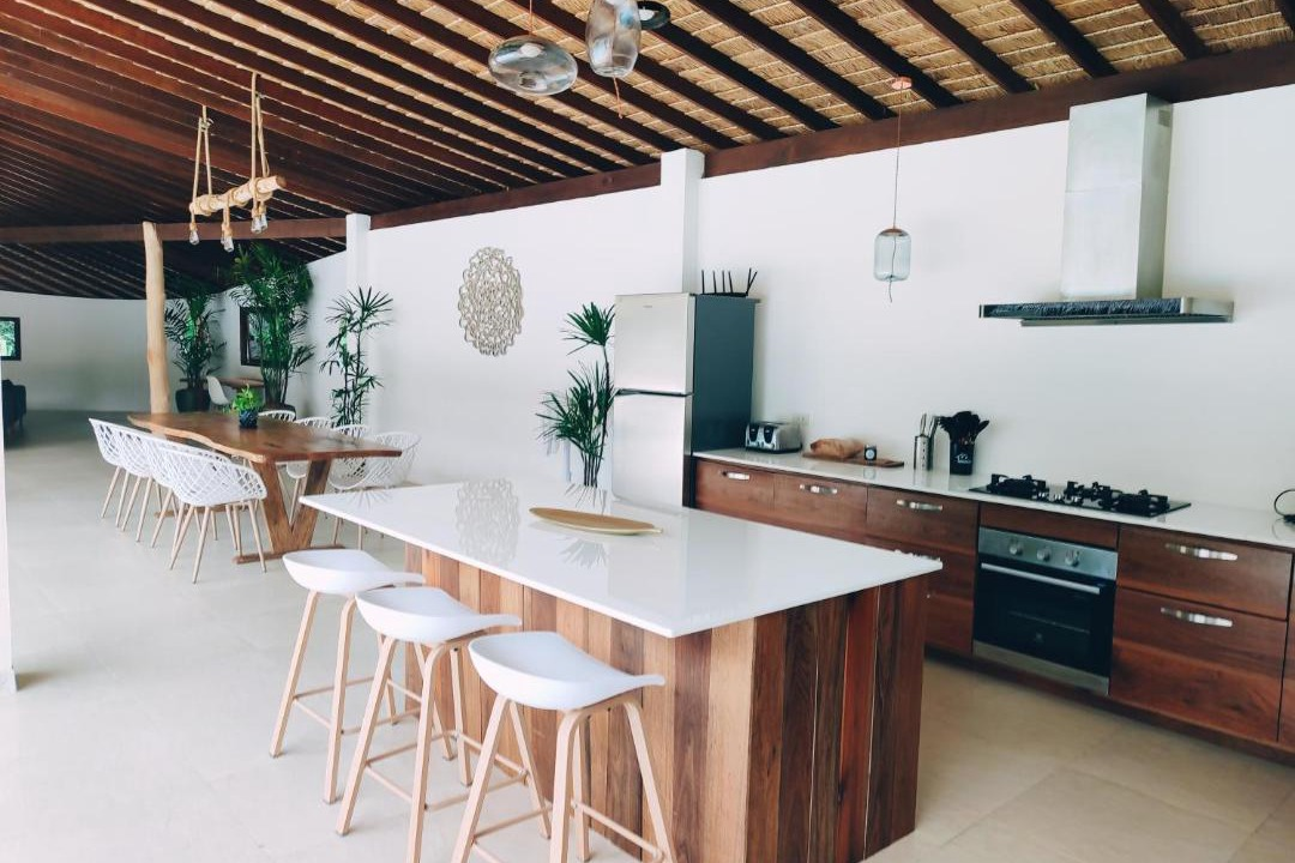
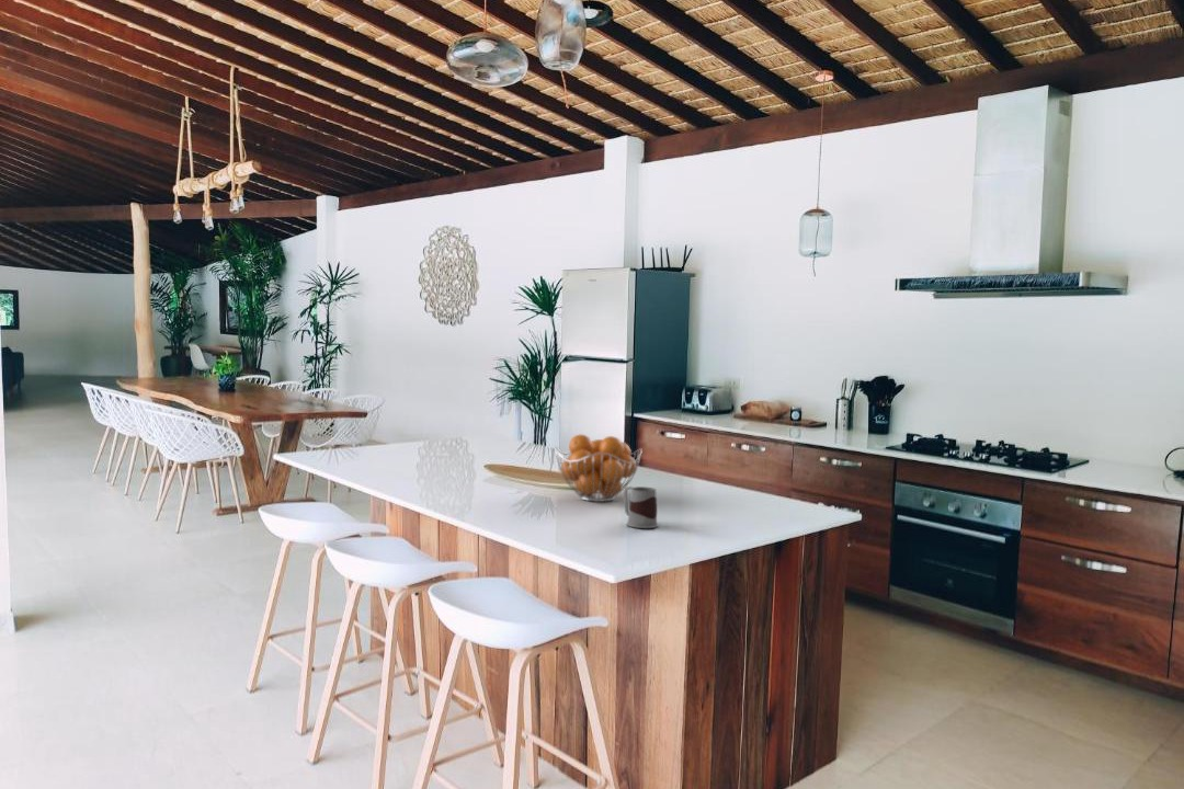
+ fruit basket [554,434,644,503]
+ mug [623,485,660,529]
